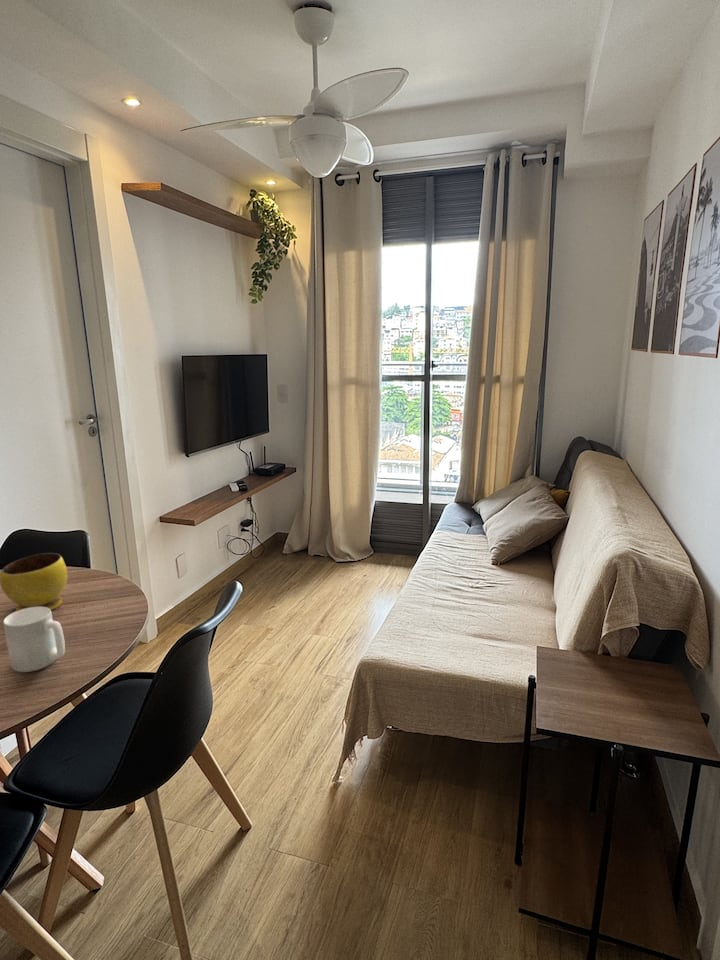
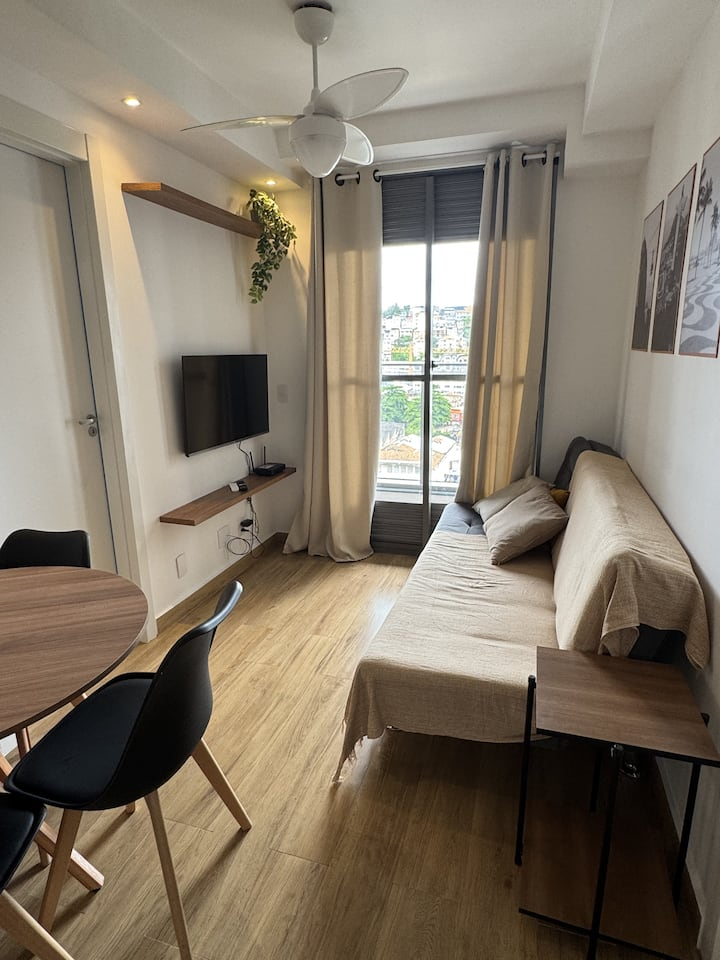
- bowl [0,552,69,612]
- mug [2,607,66,673]
